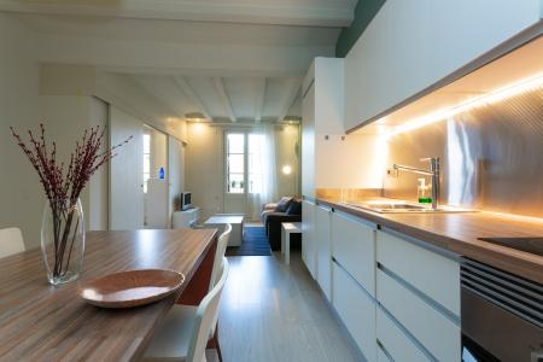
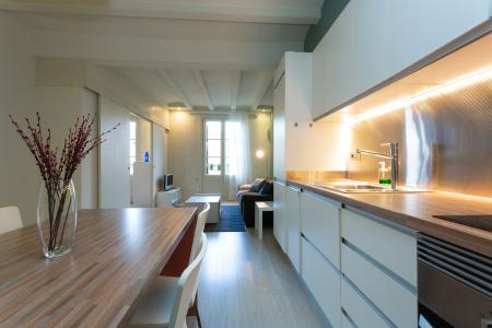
- bowl [76,268,186,309]
